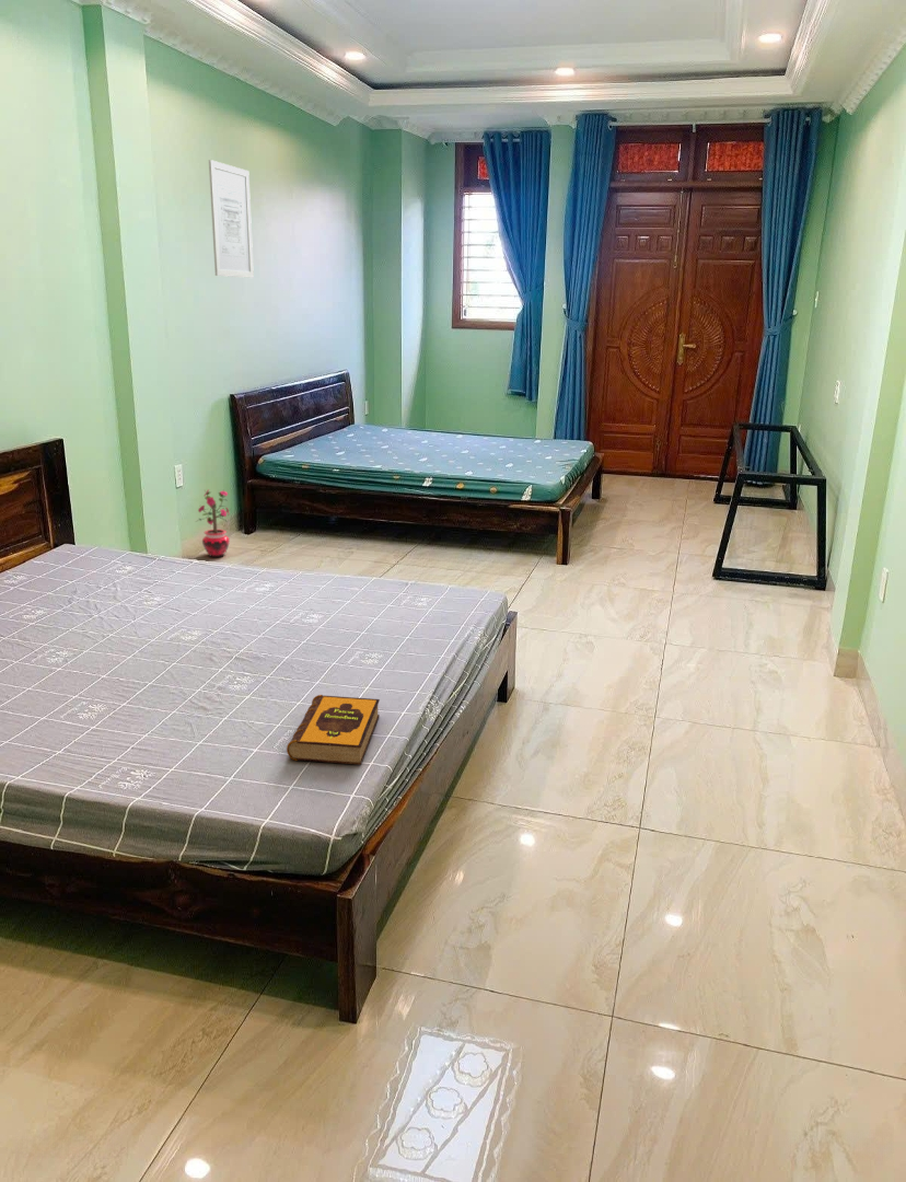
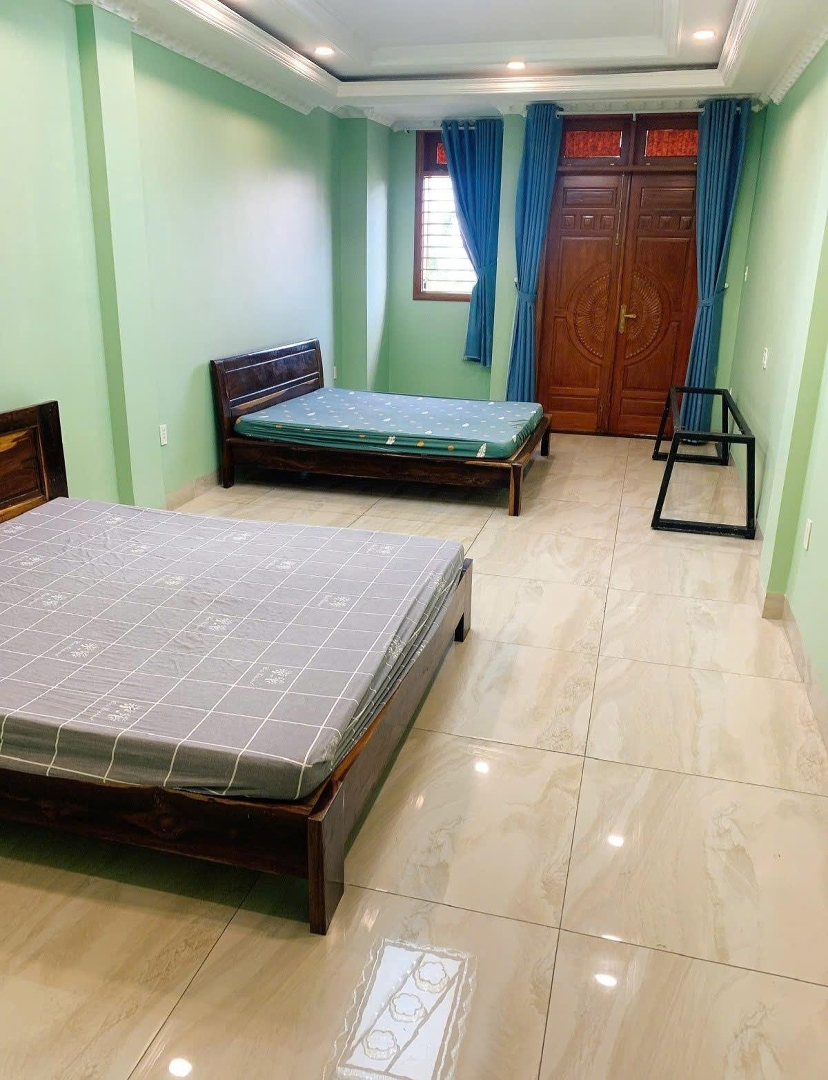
- wall art [208,159,255,279]
- potted plant [195,488,232,558]
- hardback book [286,694,381,766]
